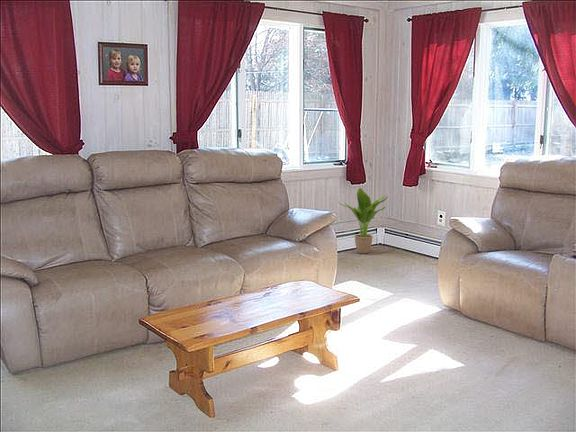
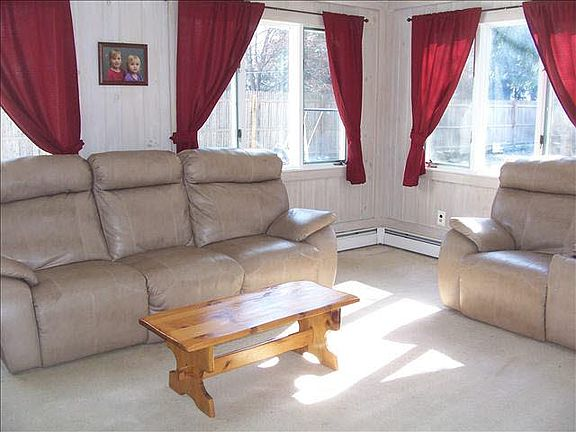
- potted plant [339,187,389,255]
